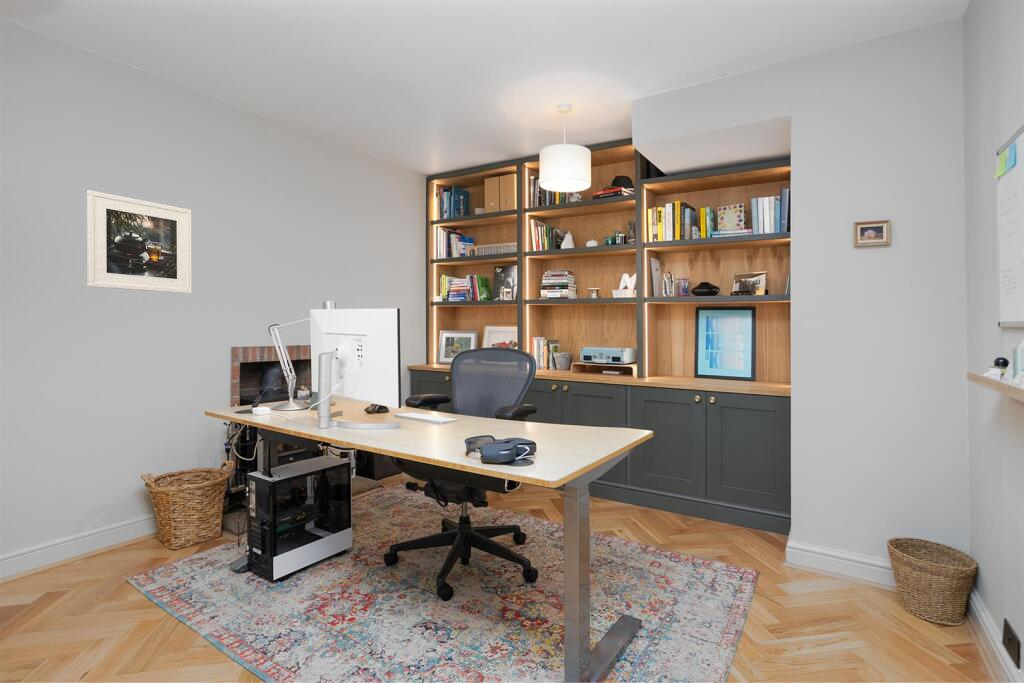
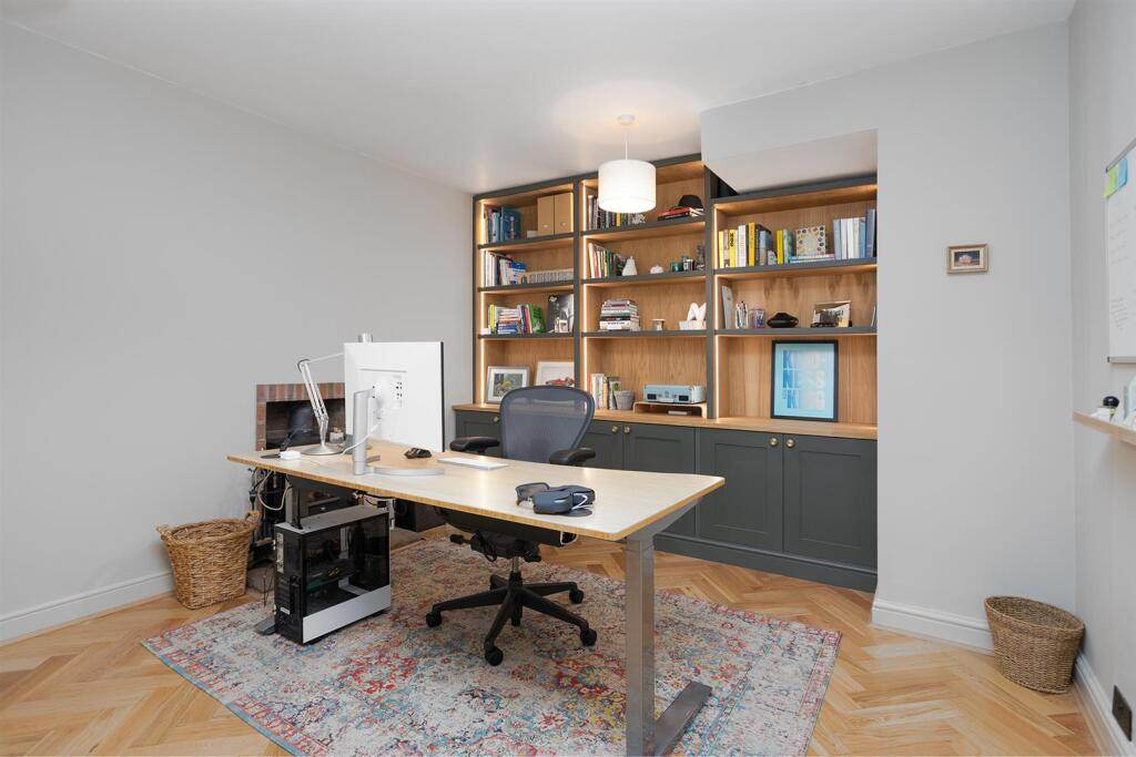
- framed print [86,189,193,295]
